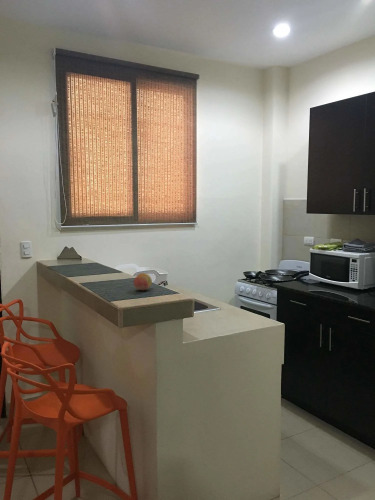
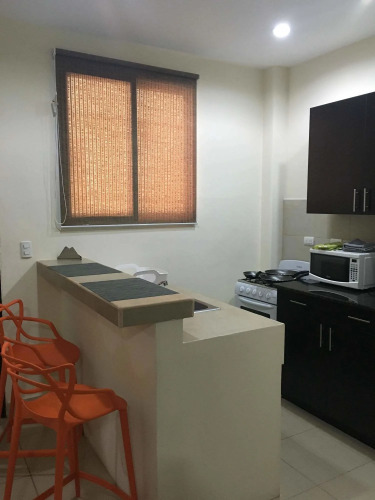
- fruit [133,272,153,291]
